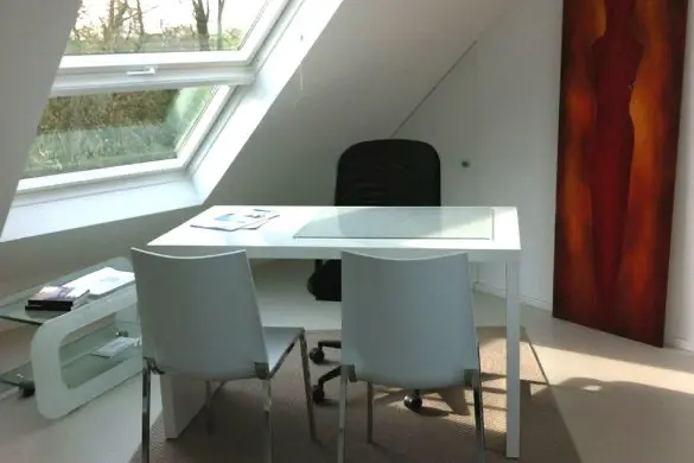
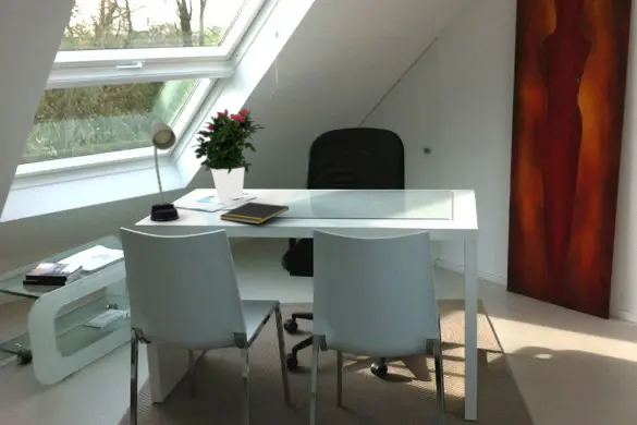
+ desk lamp [149,119,180,222]
+ notepad [219,202,290,226]
+ potted flower [189,107,266,201]
